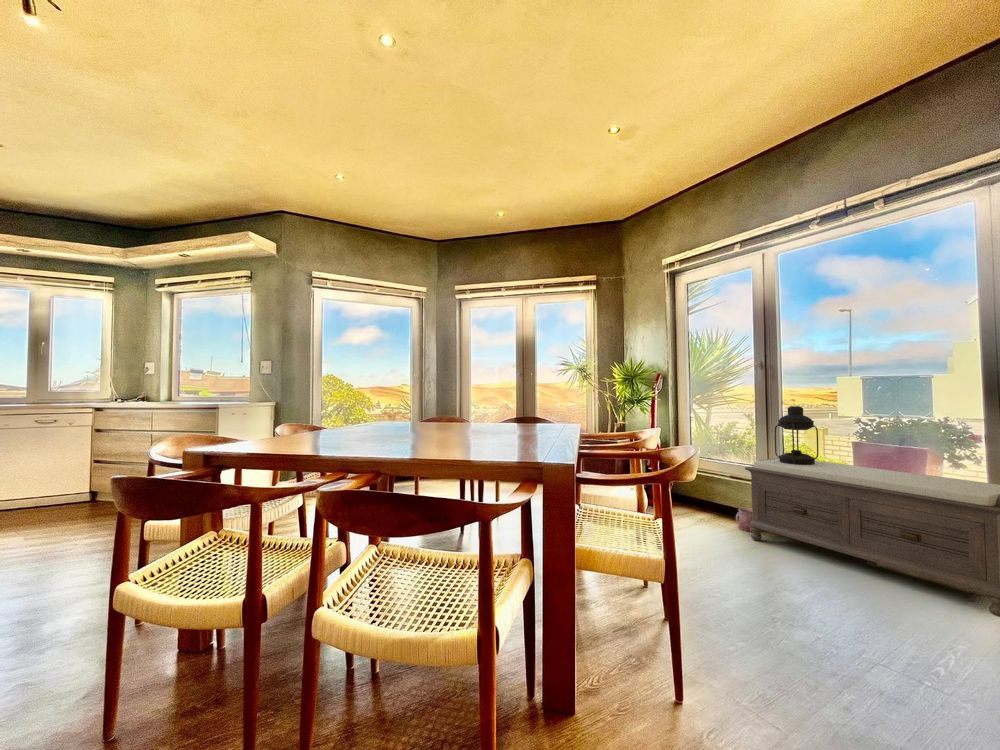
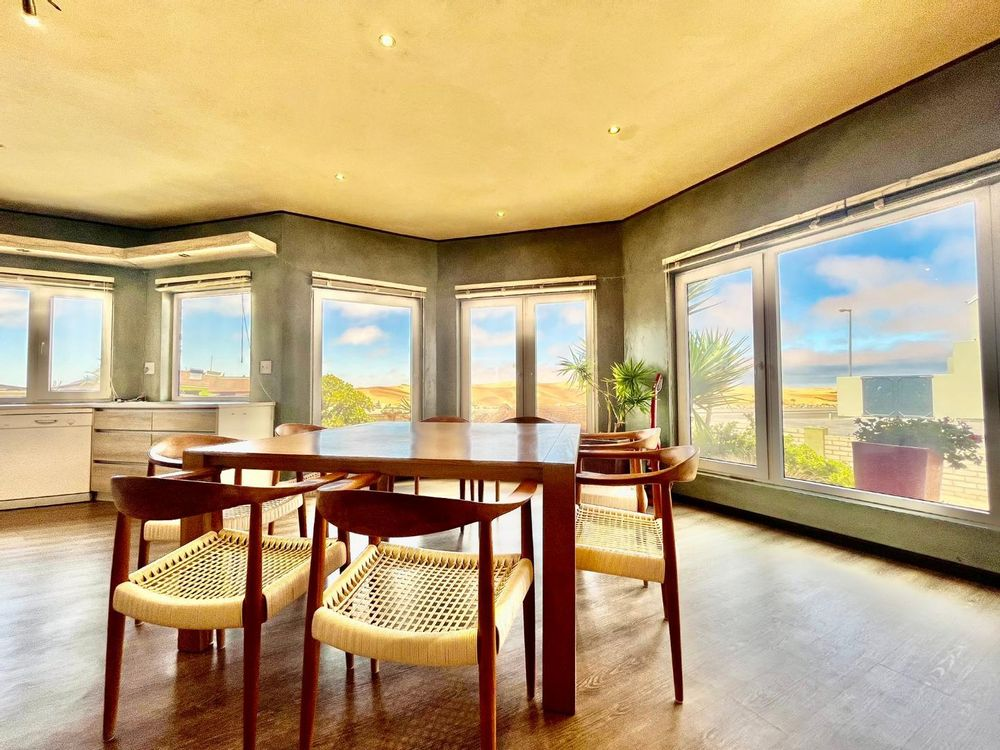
- bench [744,457,1000,618]
- lantern [774,405,820,465]
- watering can [735,498,752,533]
